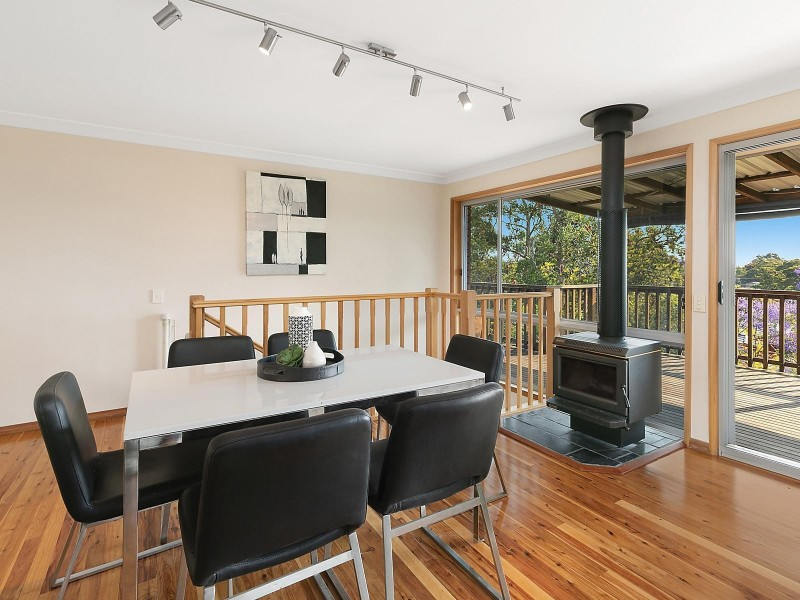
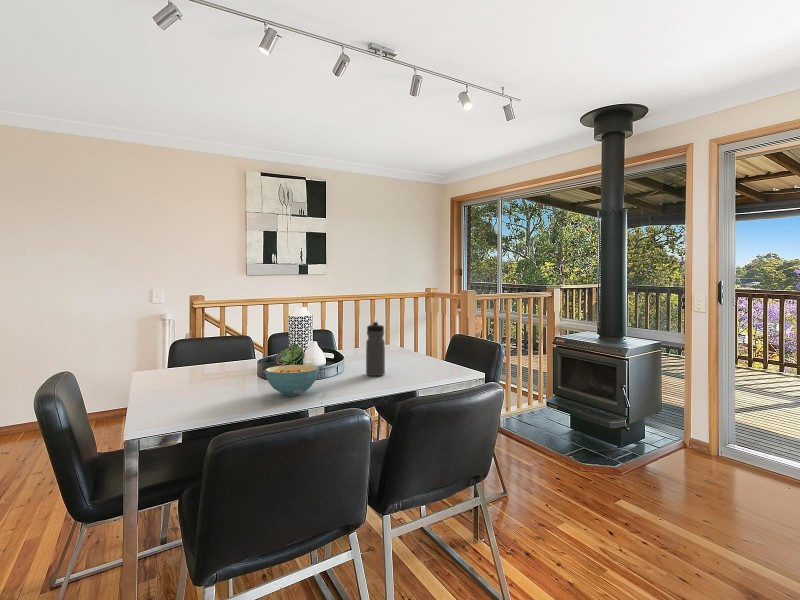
+ cereal bowl [264,364,320,397]
+ water bottle [365,320,386,377]
